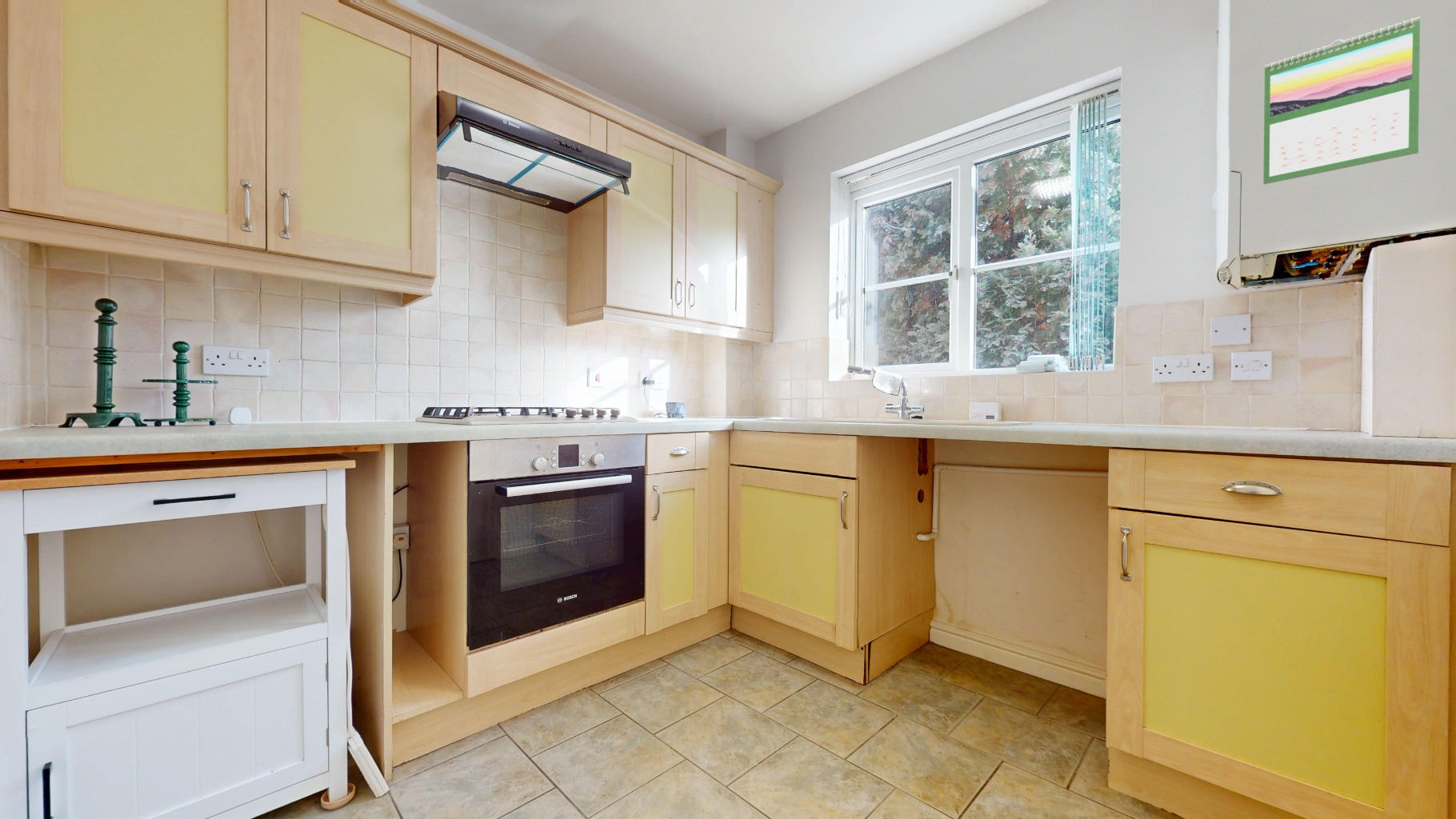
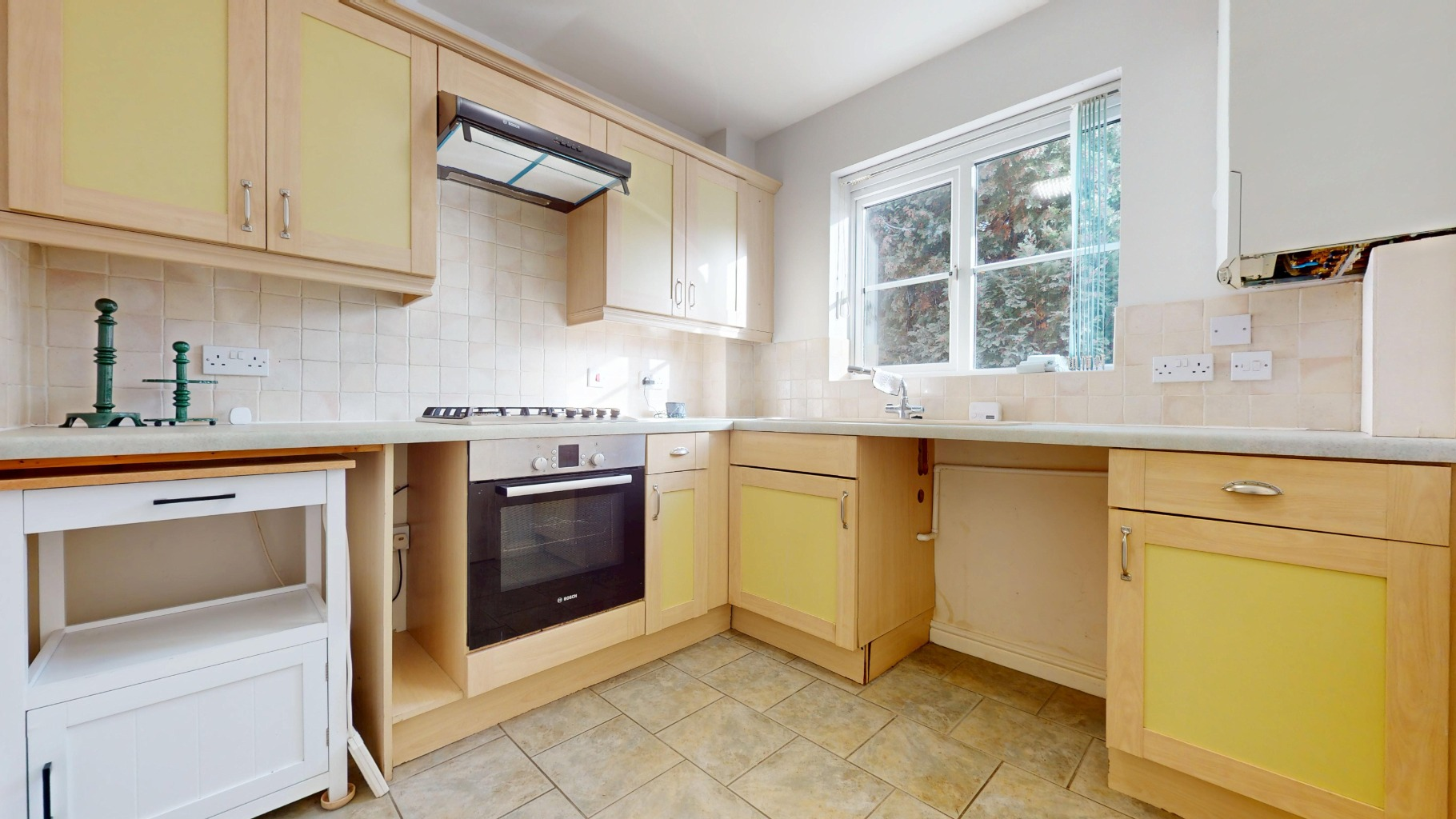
- calendar [1262,16,1421,186]
